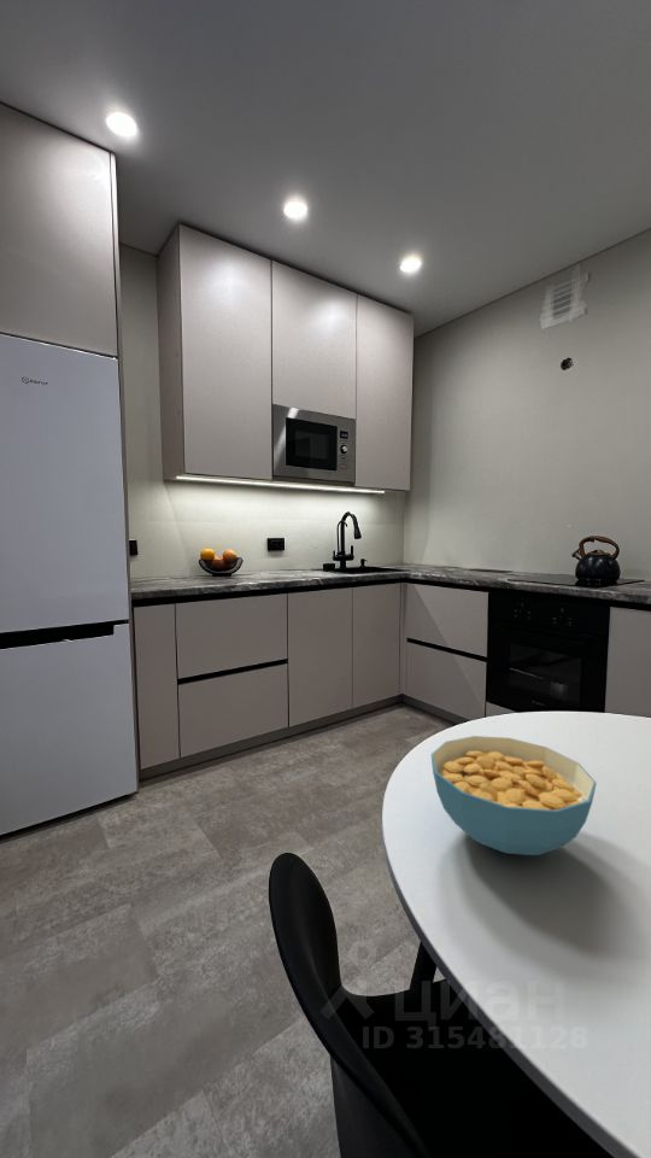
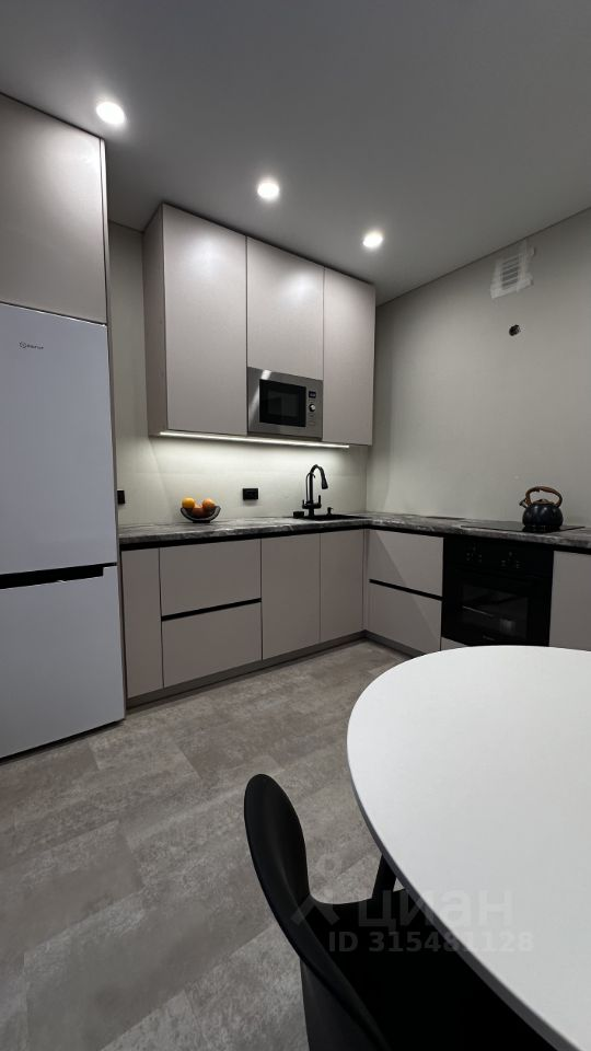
- cereal bowl [430,735,598,856]
